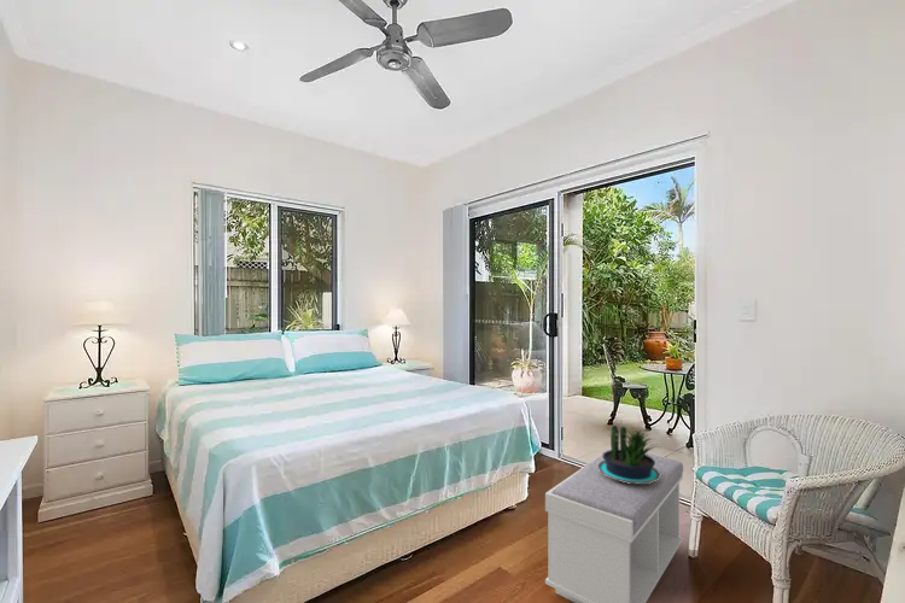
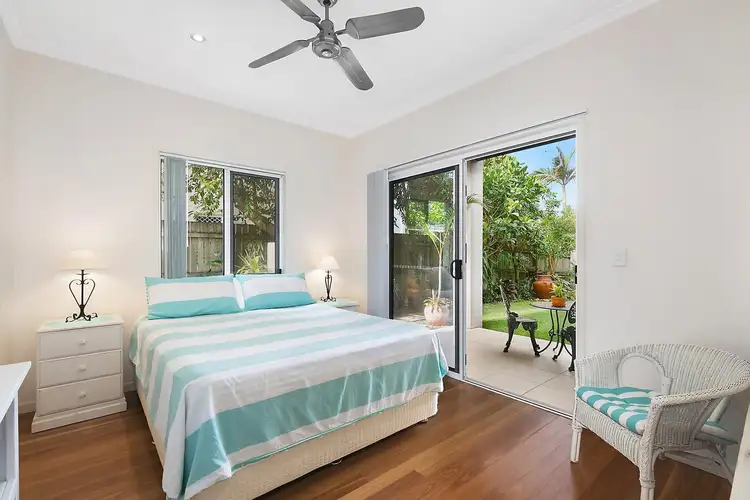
- potted plant [597,425,661,484]
- bench [544,446,684,603]
